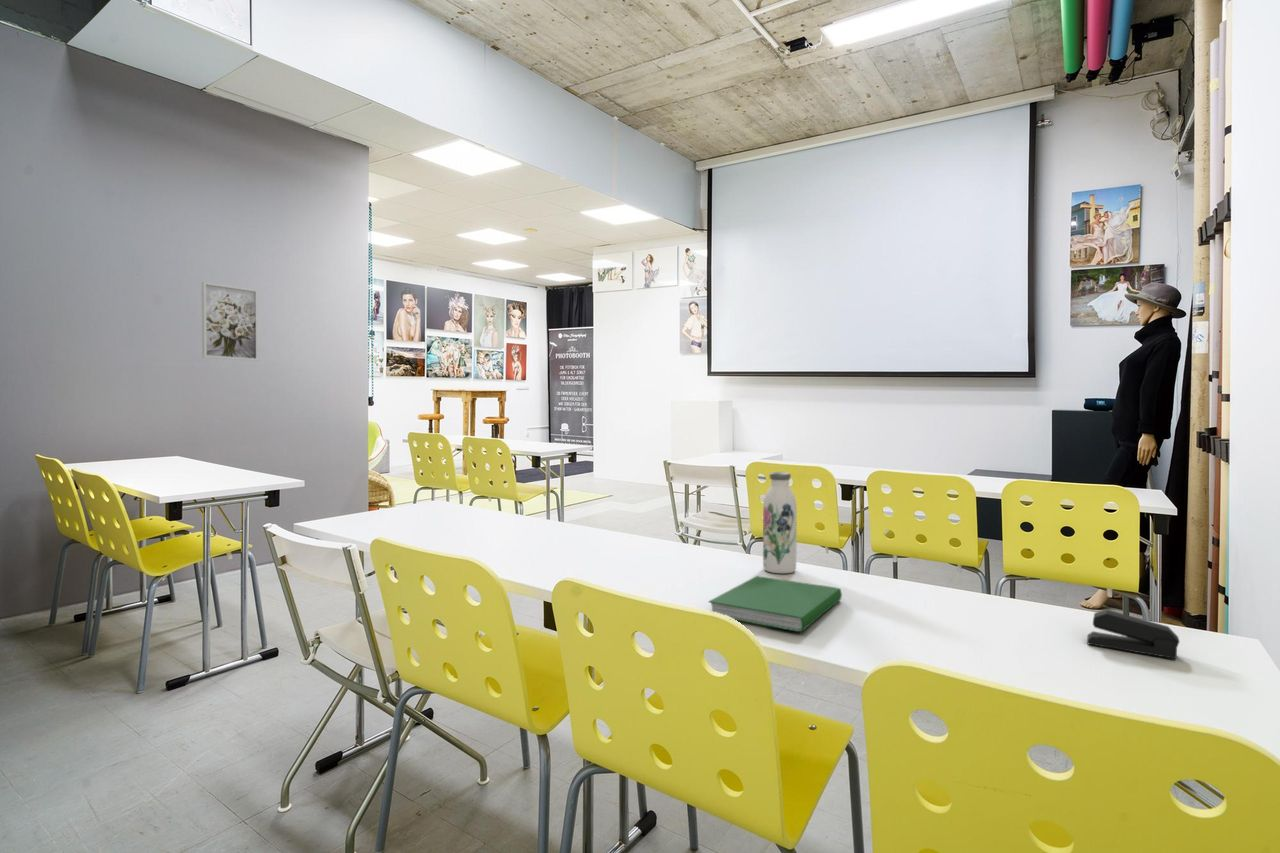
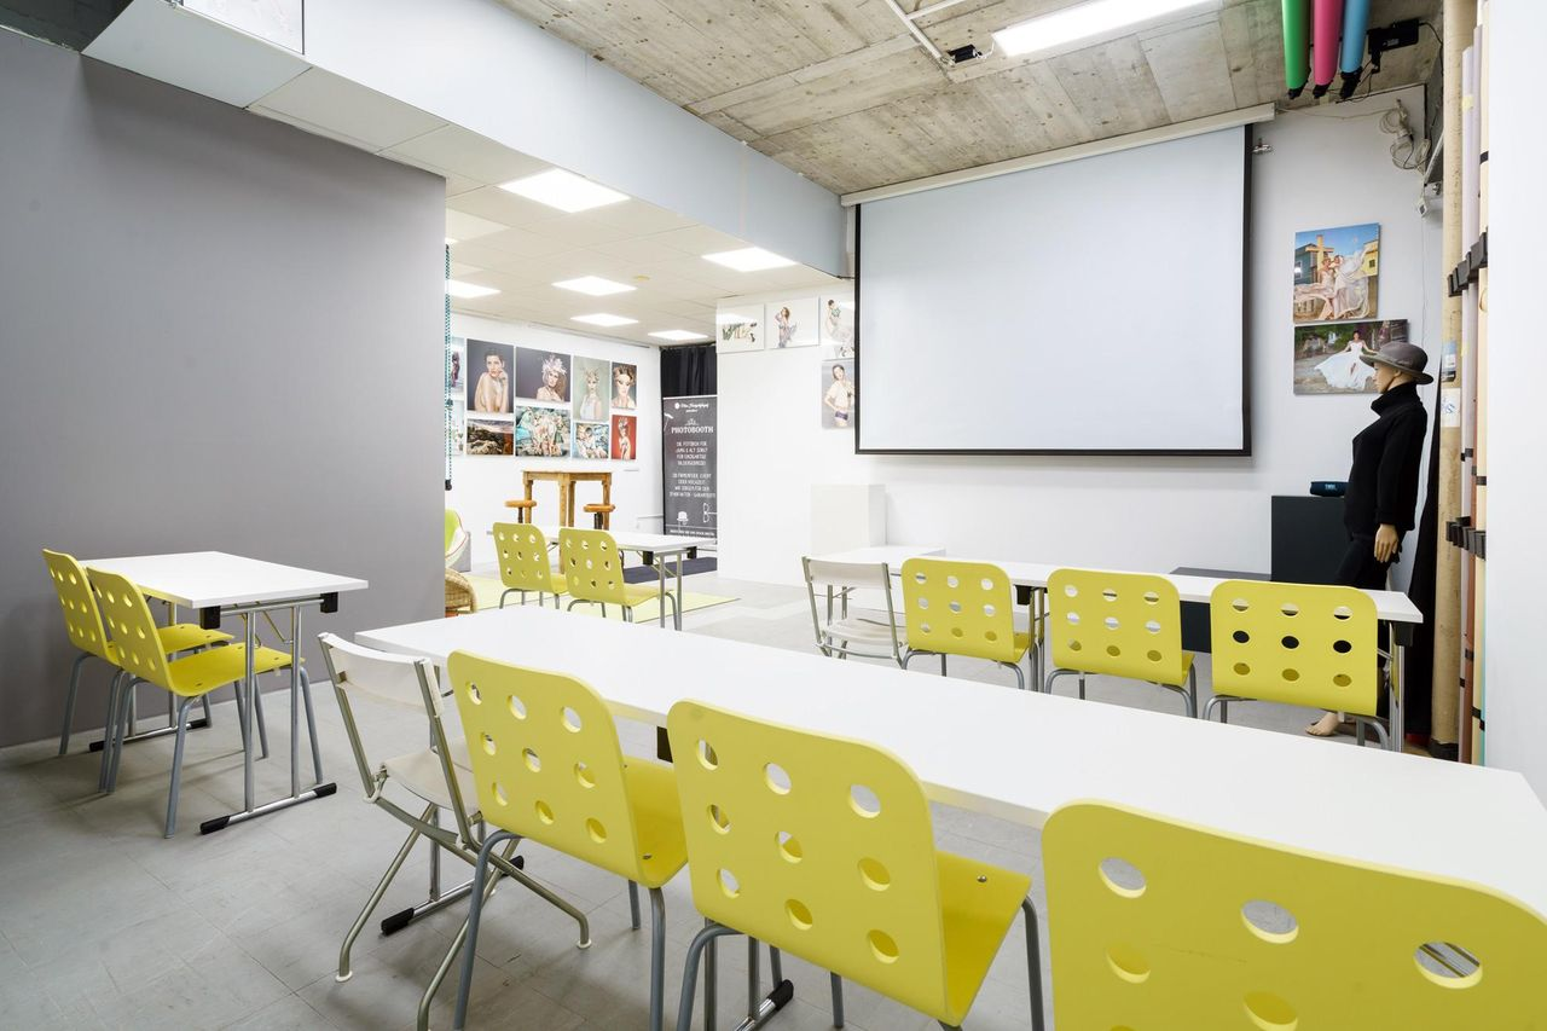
- water bottle [762,471,798,574]
- stapler [1086,608,1181,660]
- hardcover book [707,575,843,633]
- wall art [201,281,259,362]
